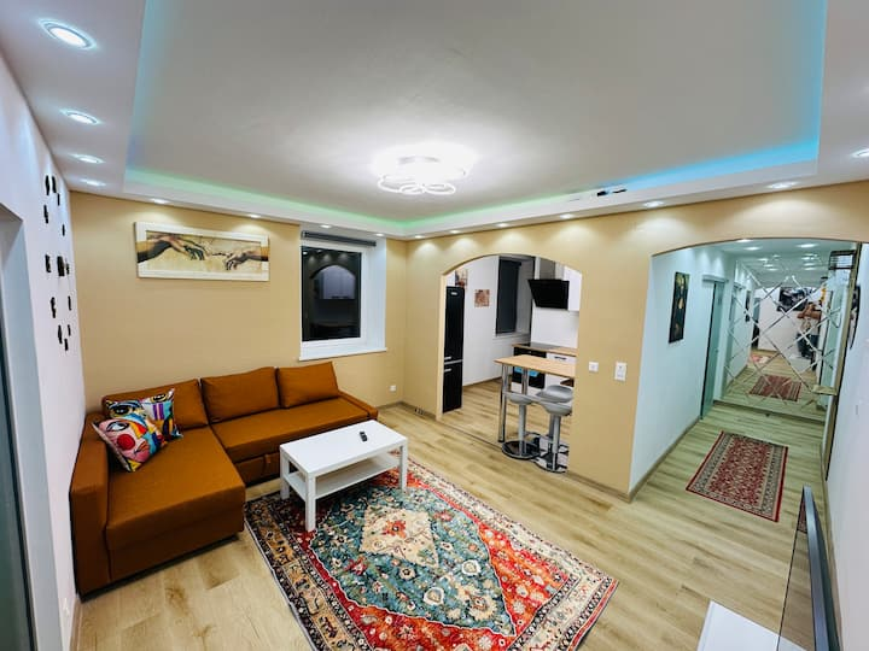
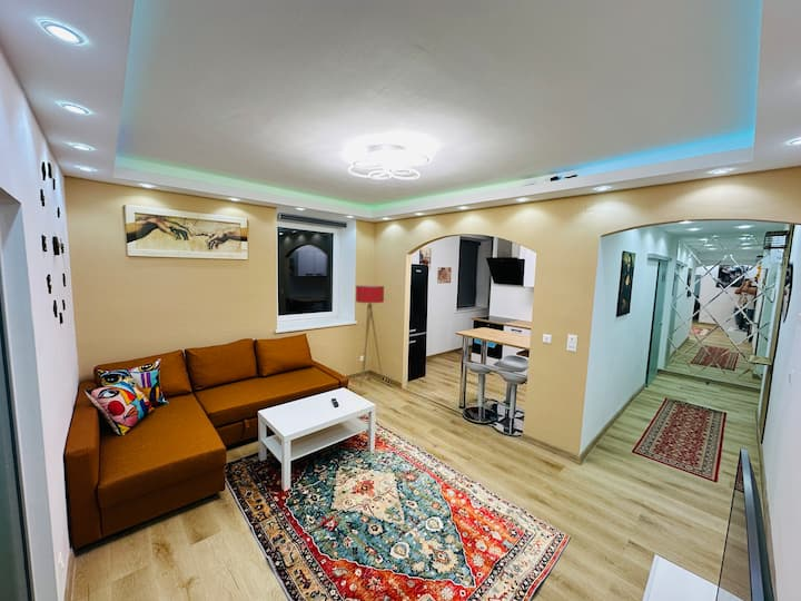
+ floor lamp [355,284,385,387]
